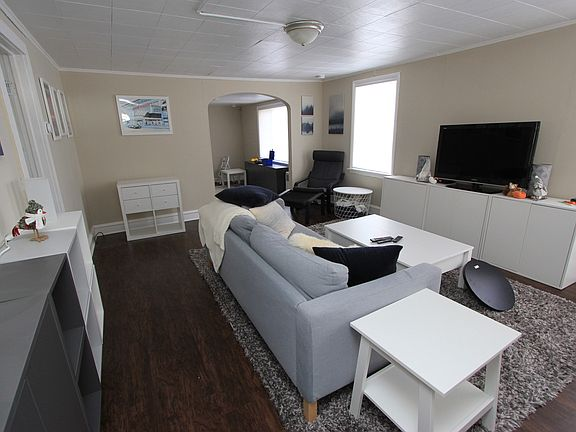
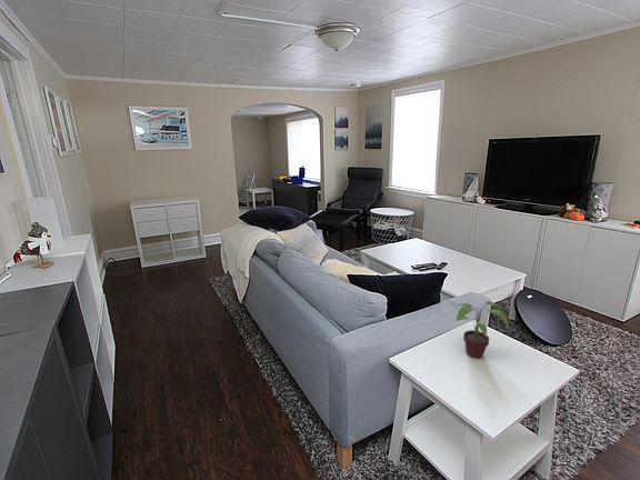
+ potted plant [454,300,509,359]
